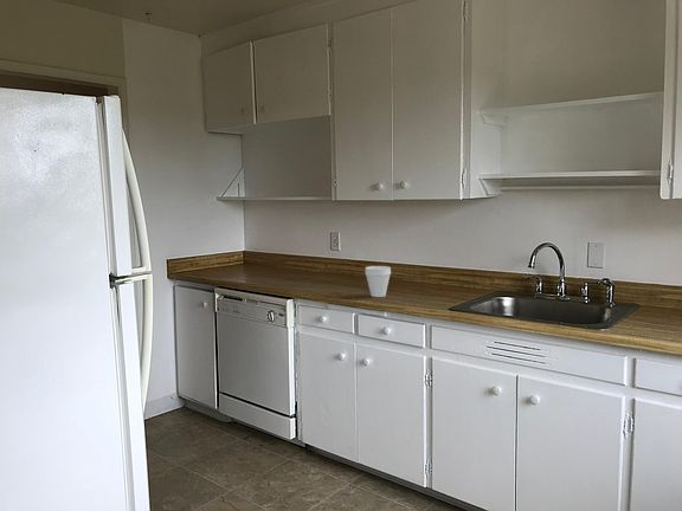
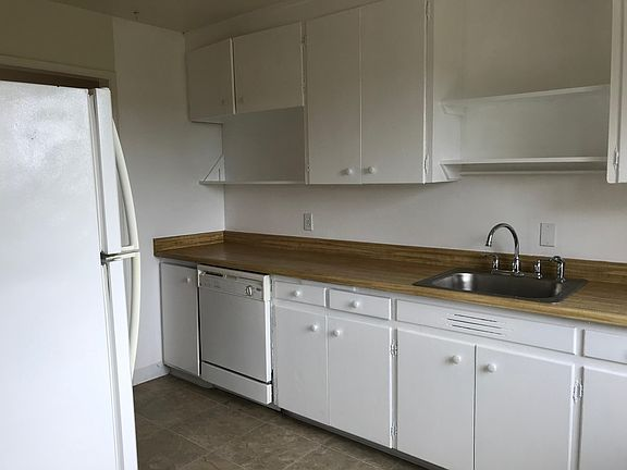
- cup [363,265,392,298]
